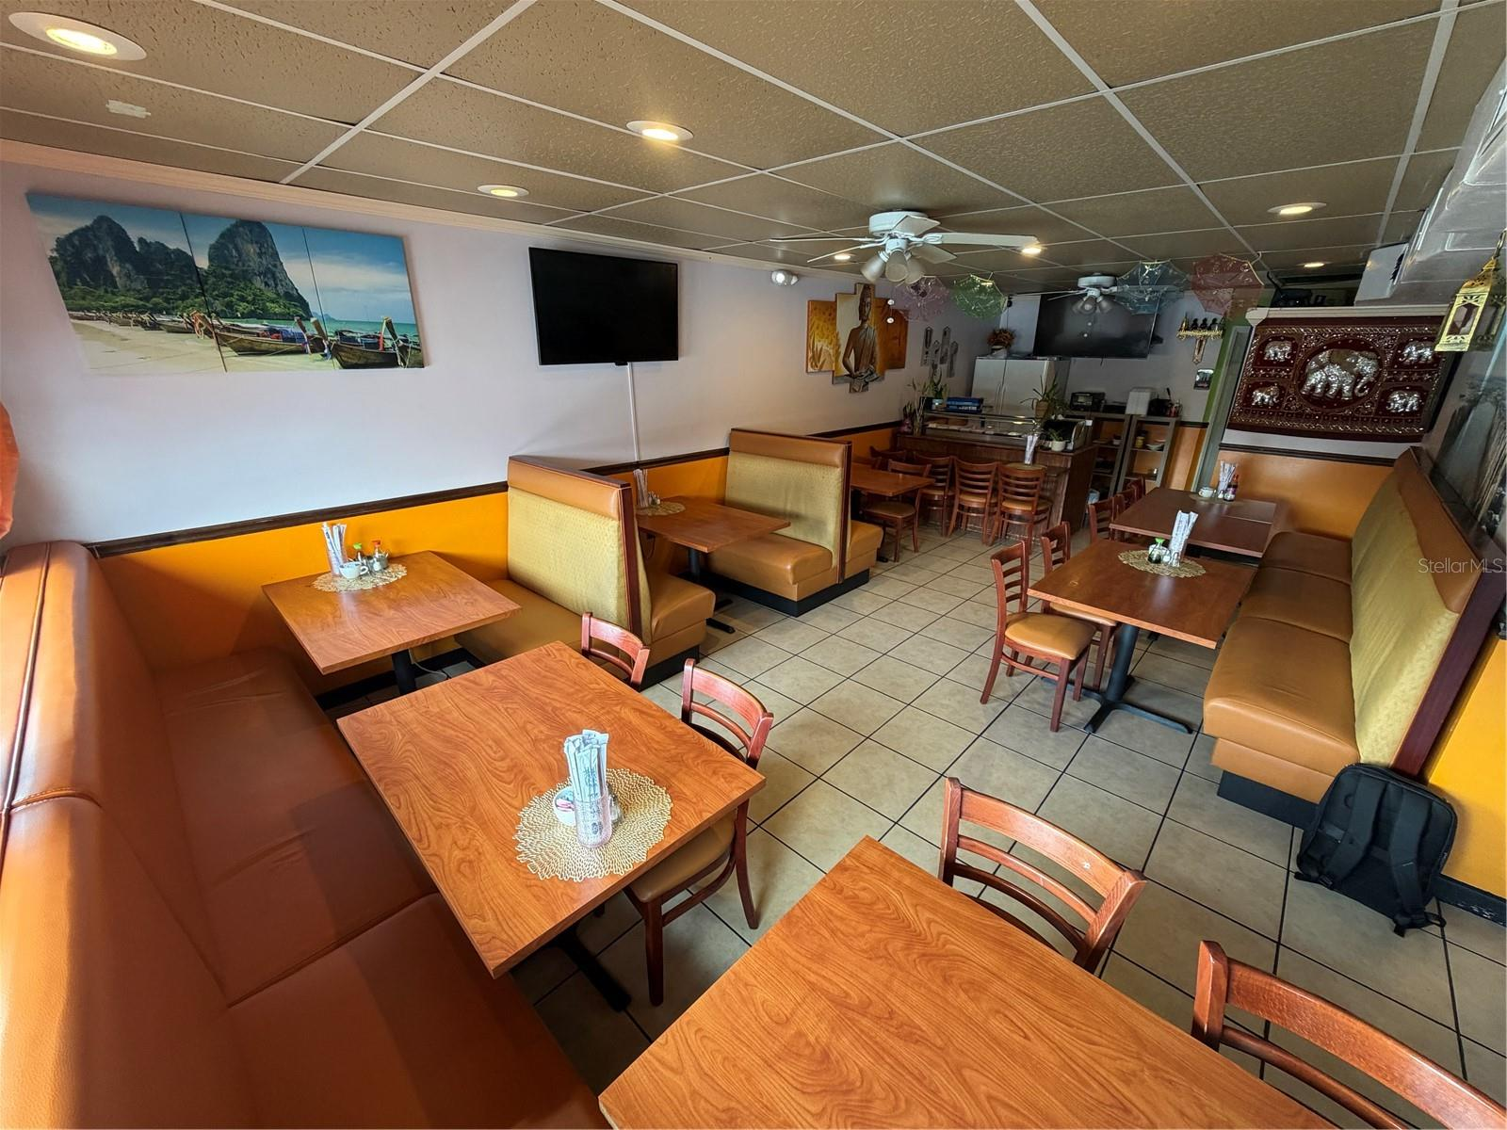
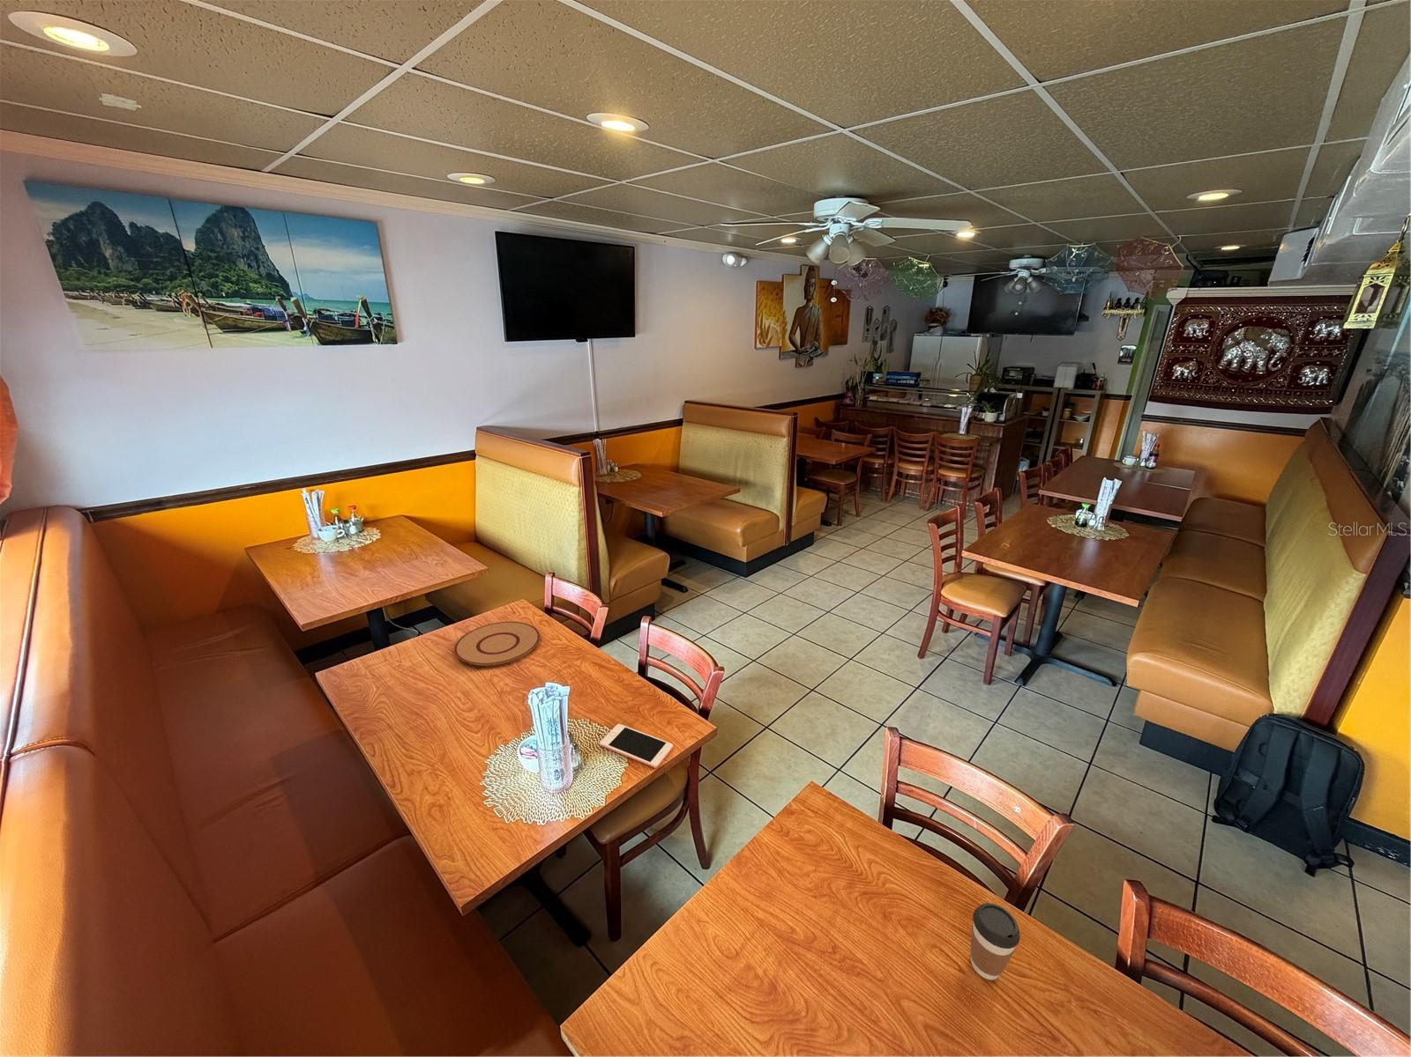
+ cell phone [599,723,673,769]
+ plate [453,621,541,667]
+ coffee cup [970,902,1021,982]
